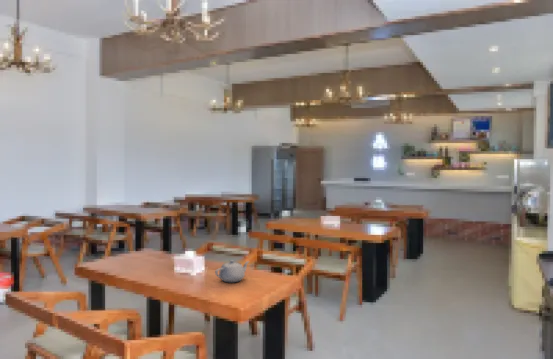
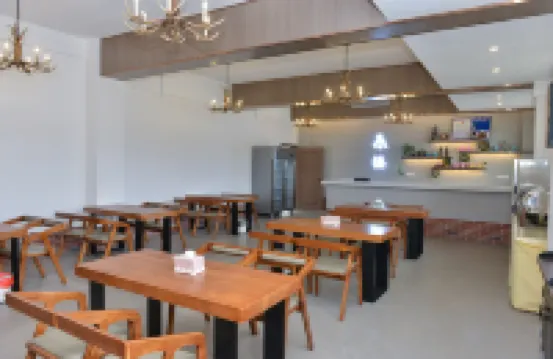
- teapot [214,259,250,283]
